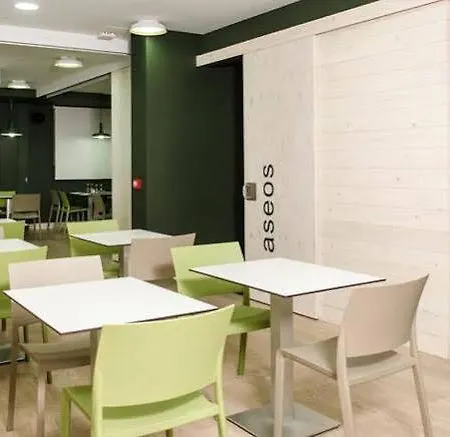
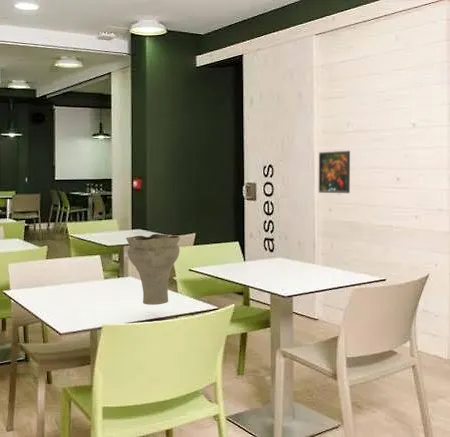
+ vase [125,233,181,306]
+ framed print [318,150,351,194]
